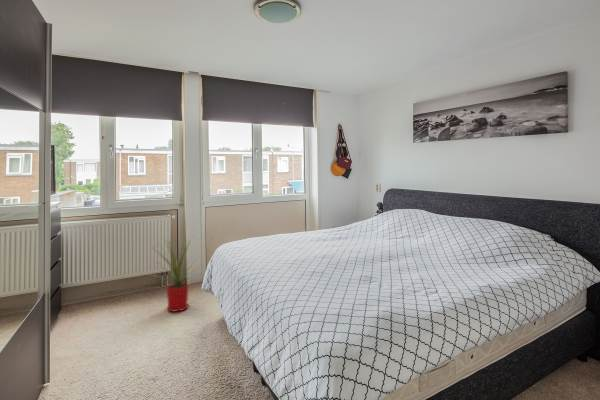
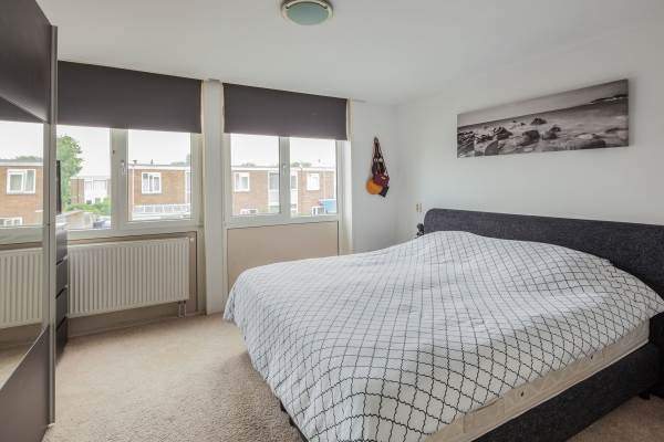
- house plant [151,235,204,313]
